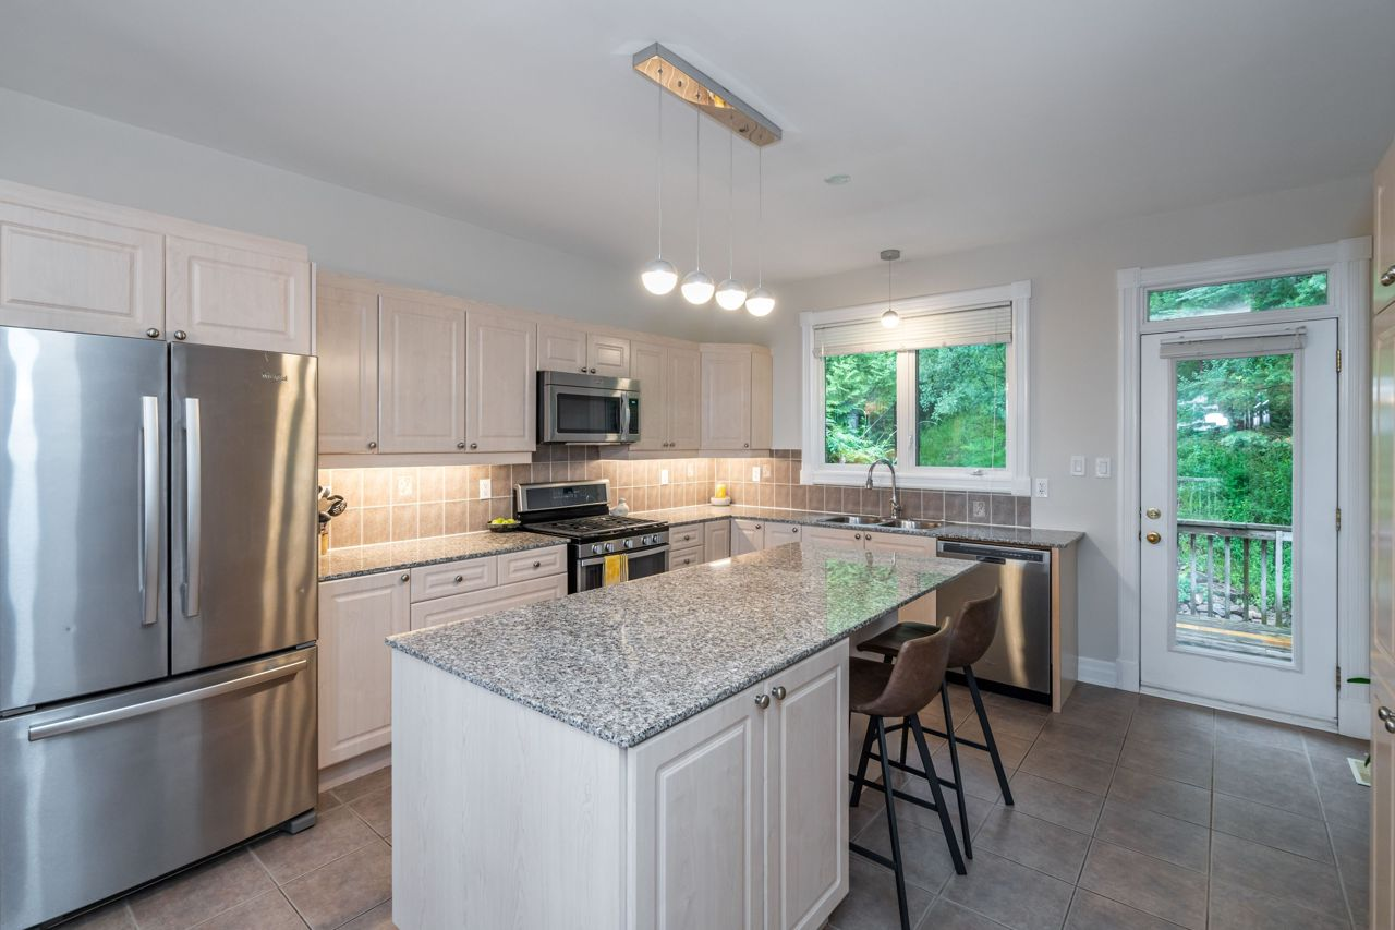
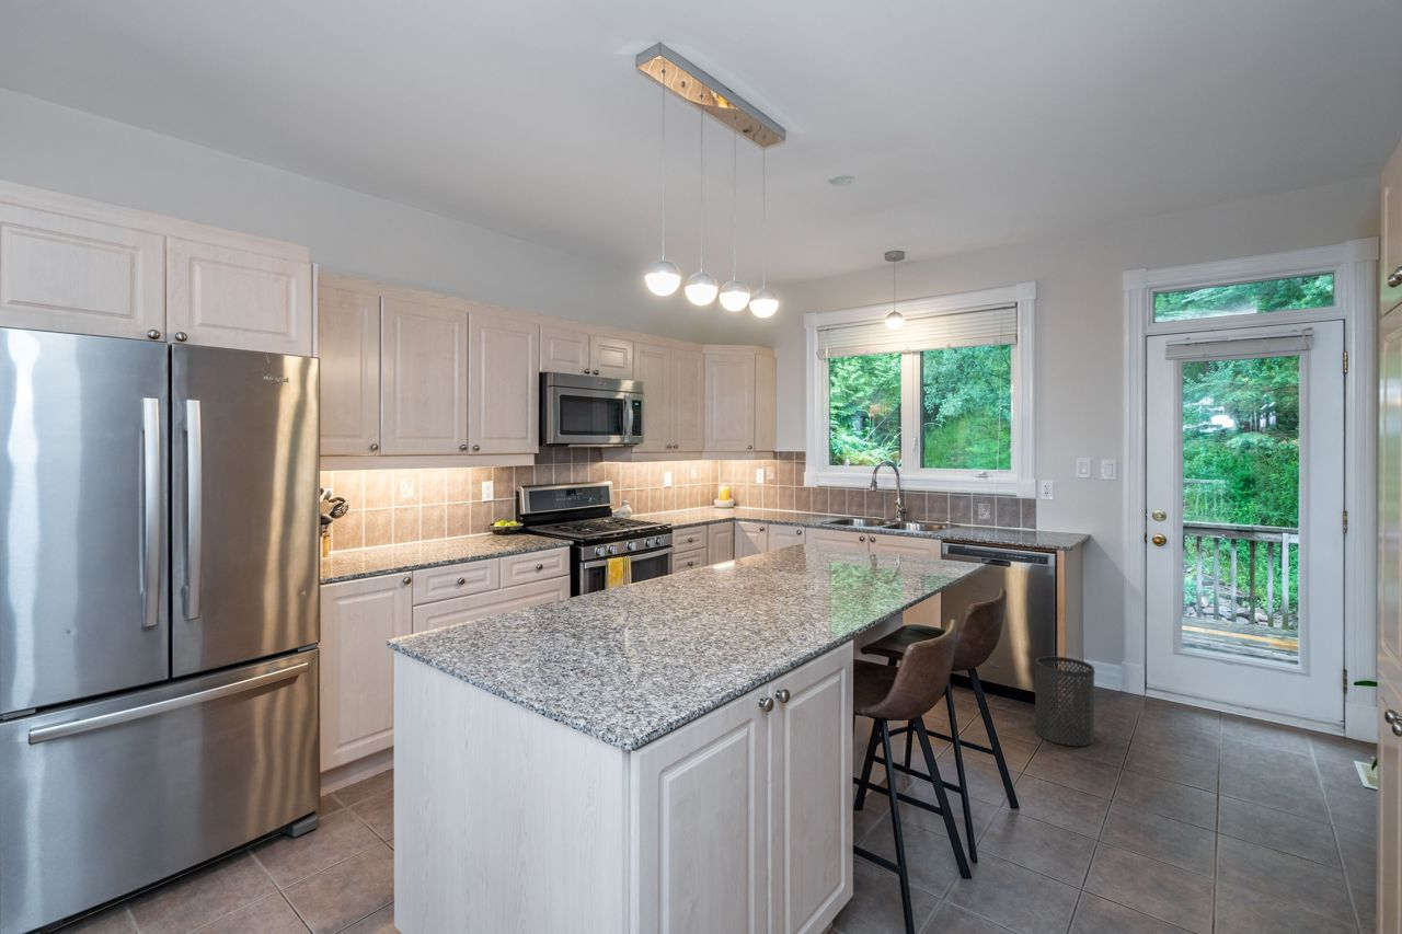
+ trash can [1034,656,1096,747]
